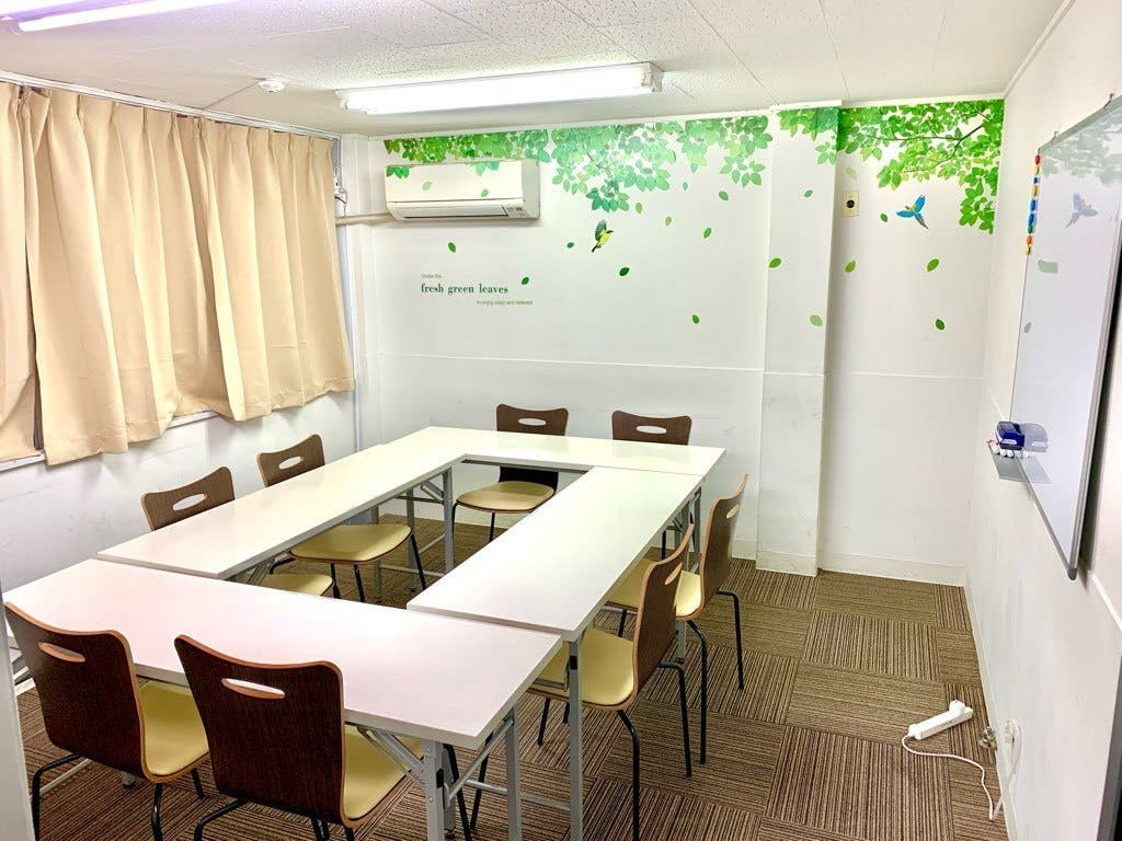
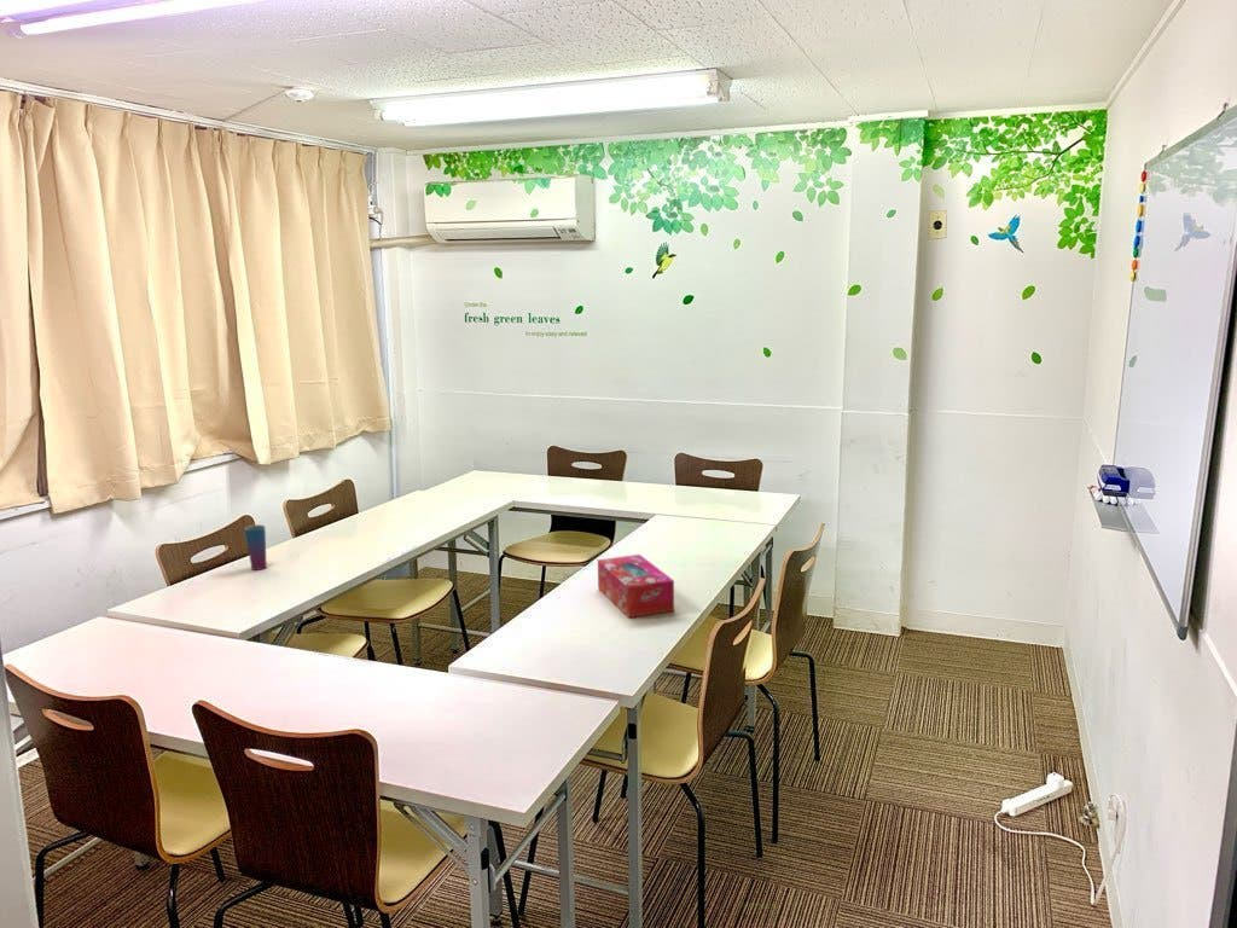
+ tissue box [597,553,675,619]
+ cup [244,523,268,572]
